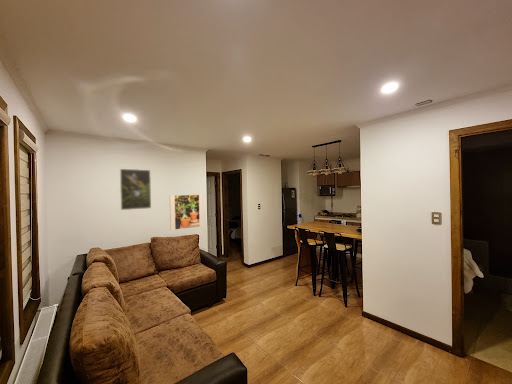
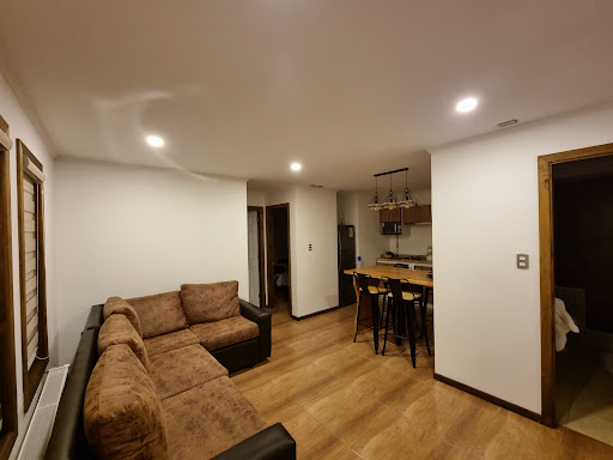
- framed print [119,168,152,211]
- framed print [169,194,204,231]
